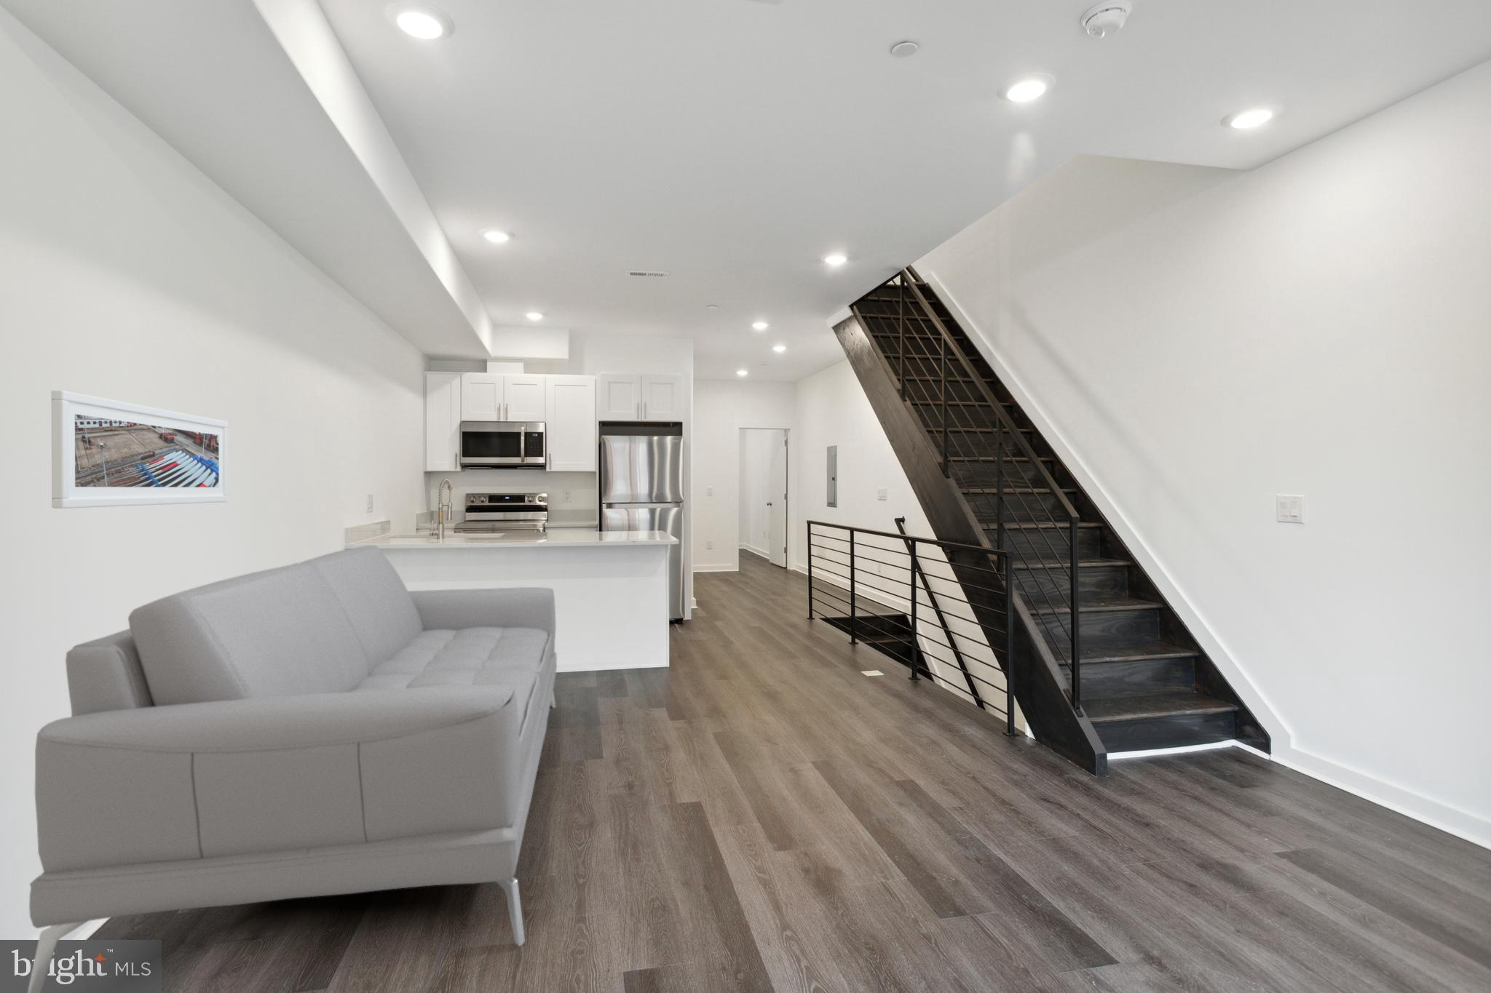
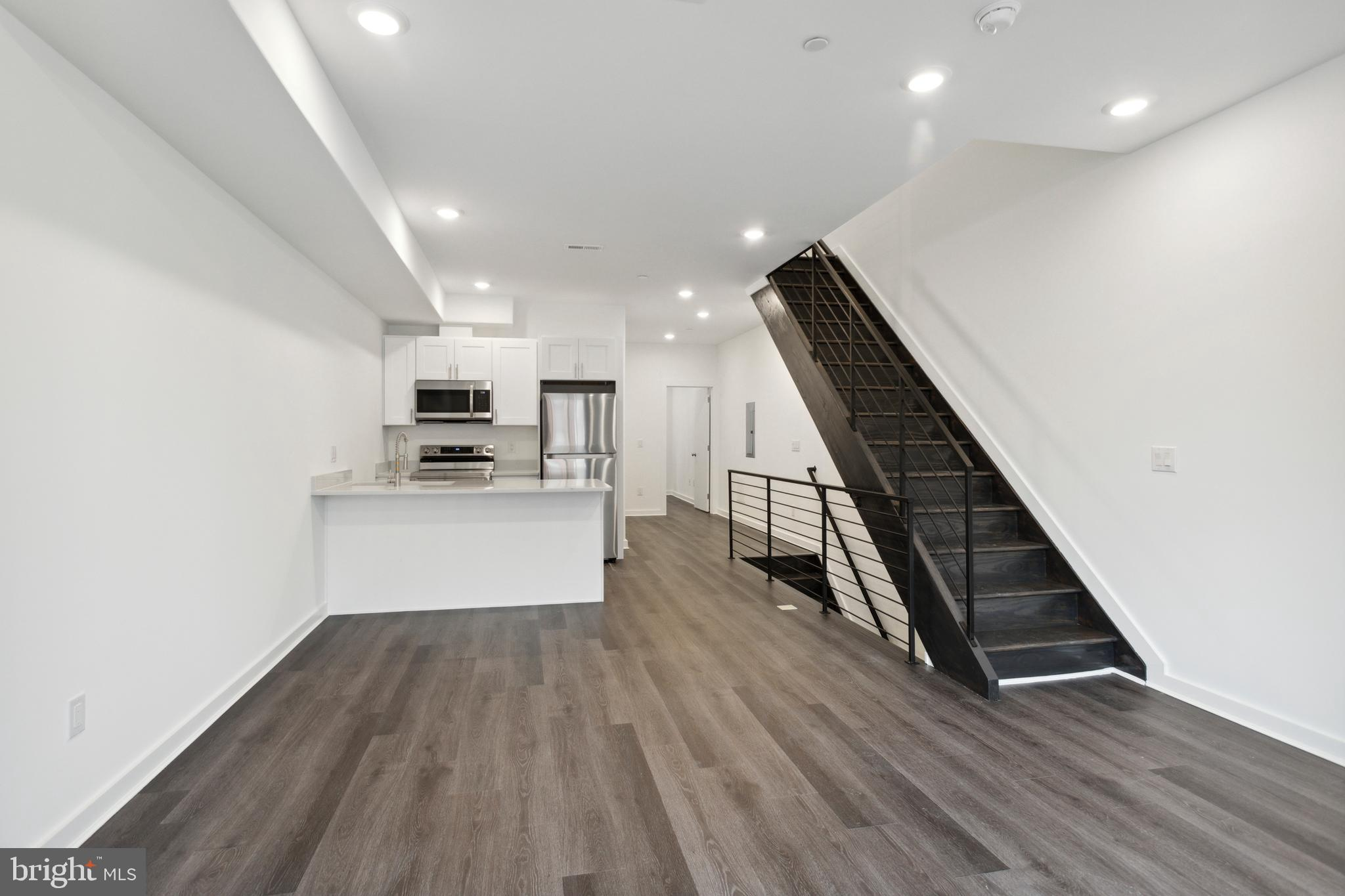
- sofa [27,544,558,993]
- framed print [51,389,228,509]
